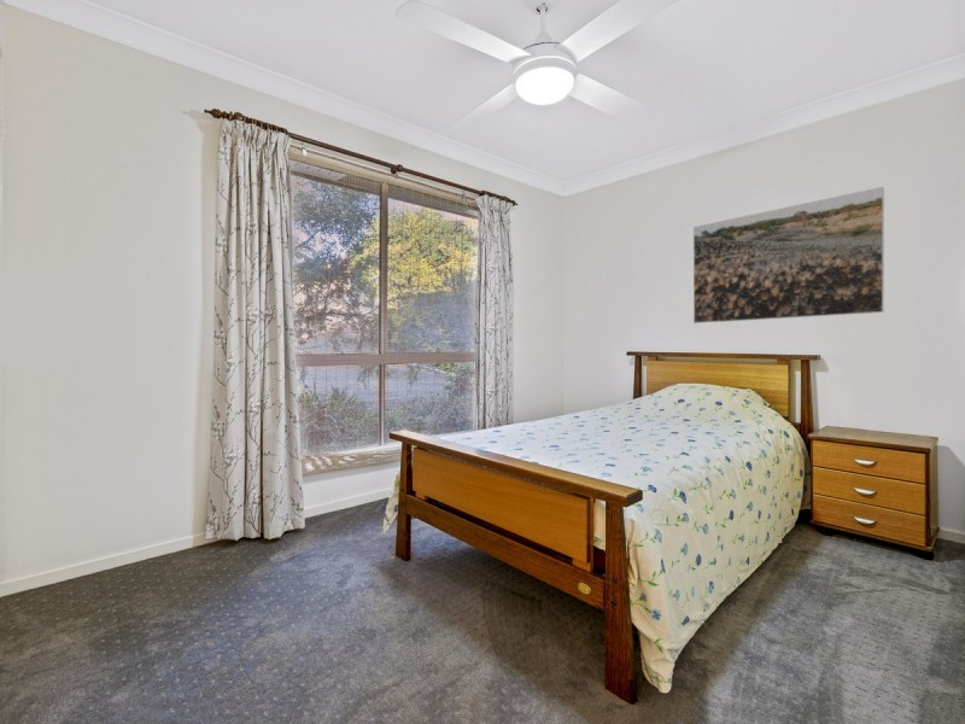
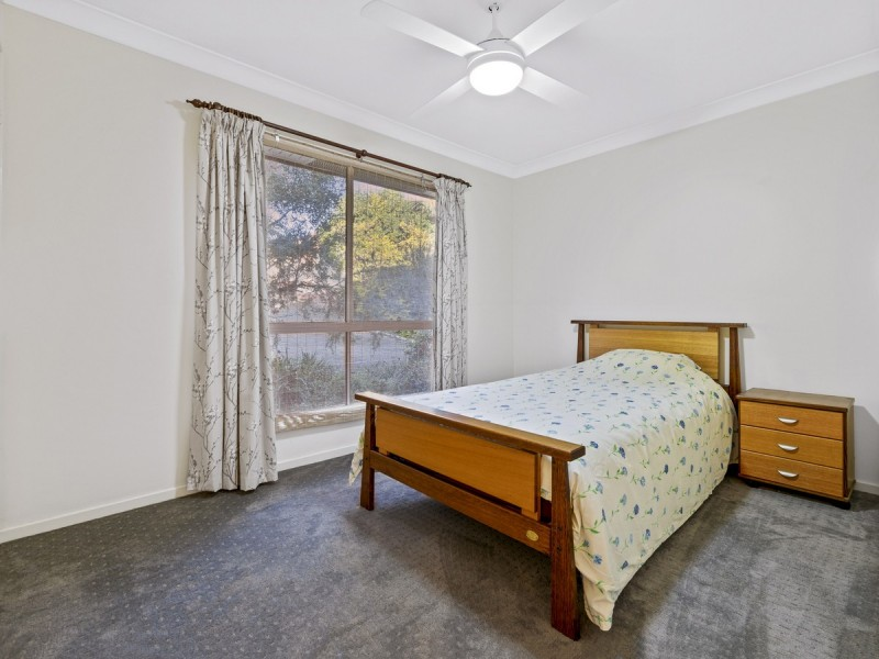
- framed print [692,186,885,325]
